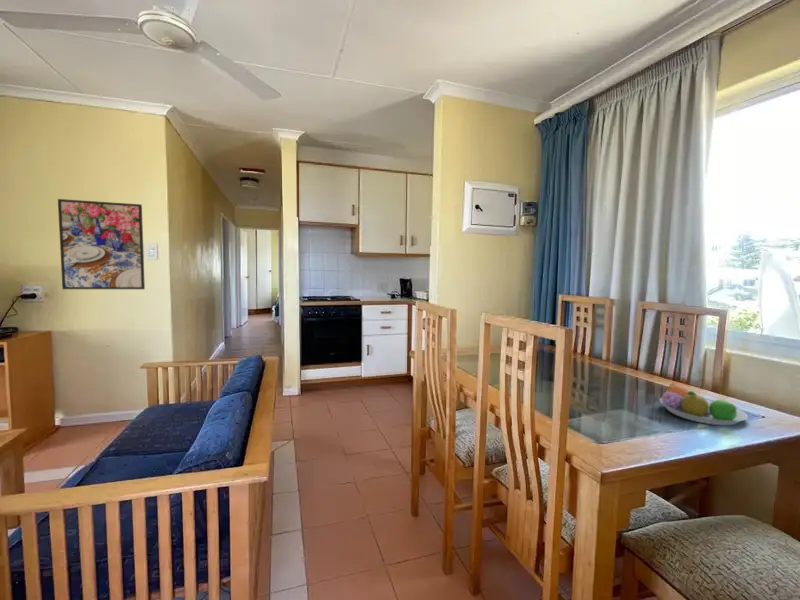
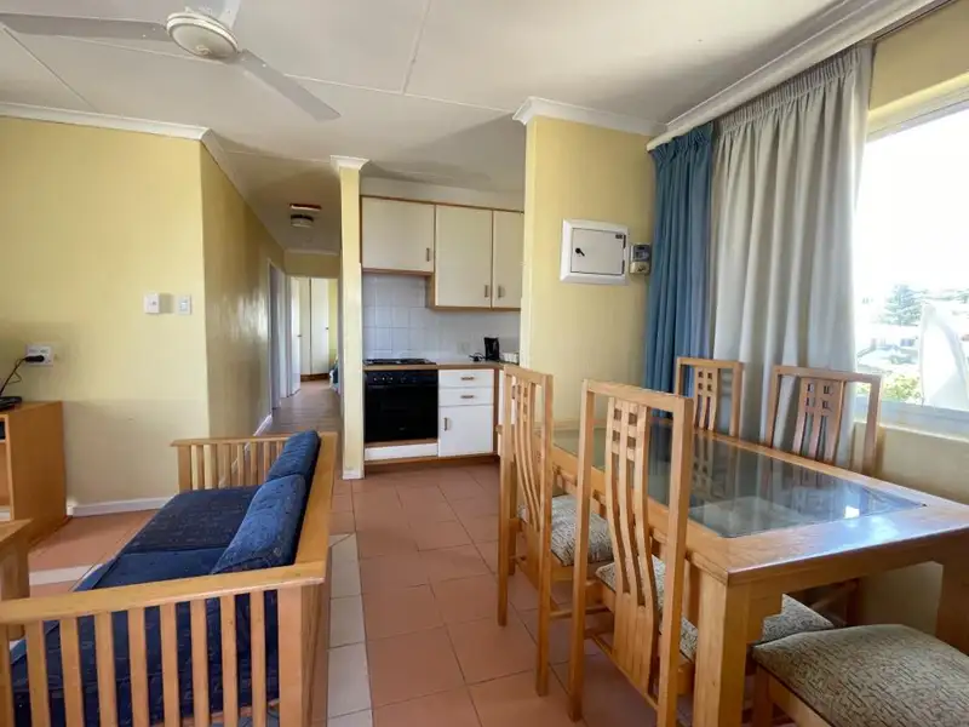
- fruit bowl [659,383,749,426]
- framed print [57,198,146,290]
